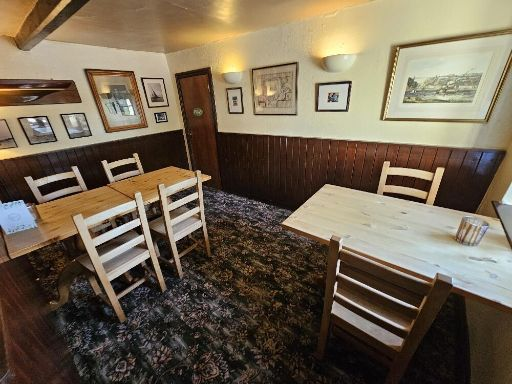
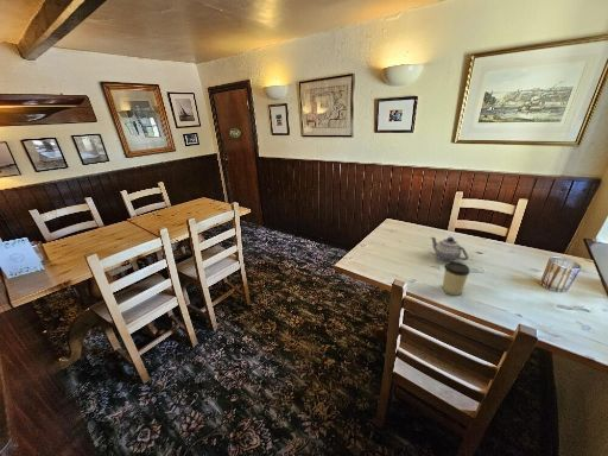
+ cup [442,260,470,297]
+ teapot [430,236,470,262]
